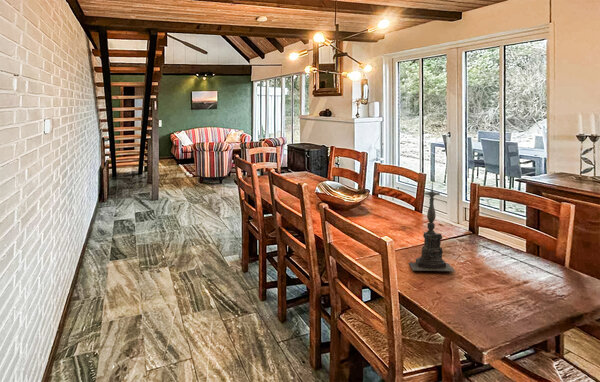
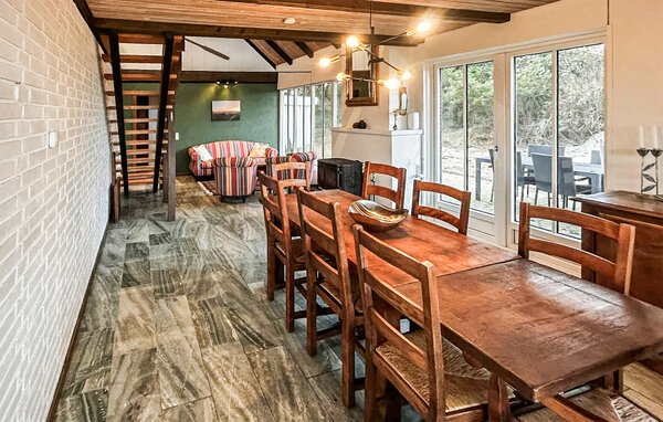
- candle holder [408,179,456,272]
